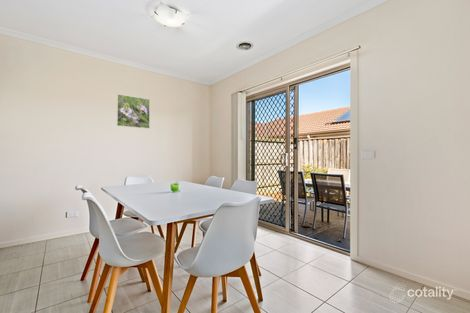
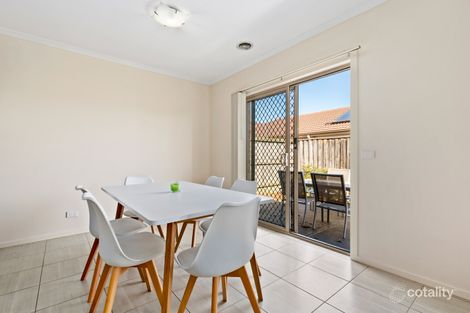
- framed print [116,93,151,130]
